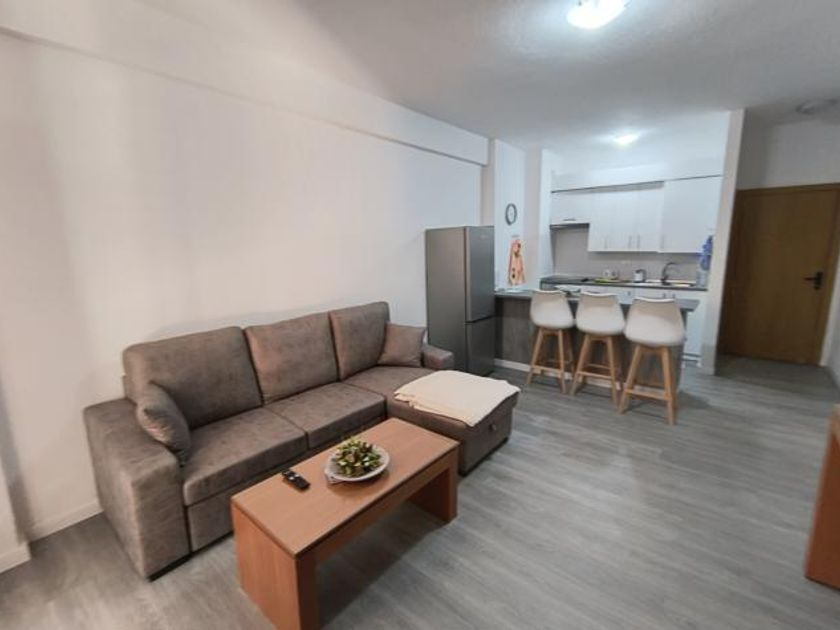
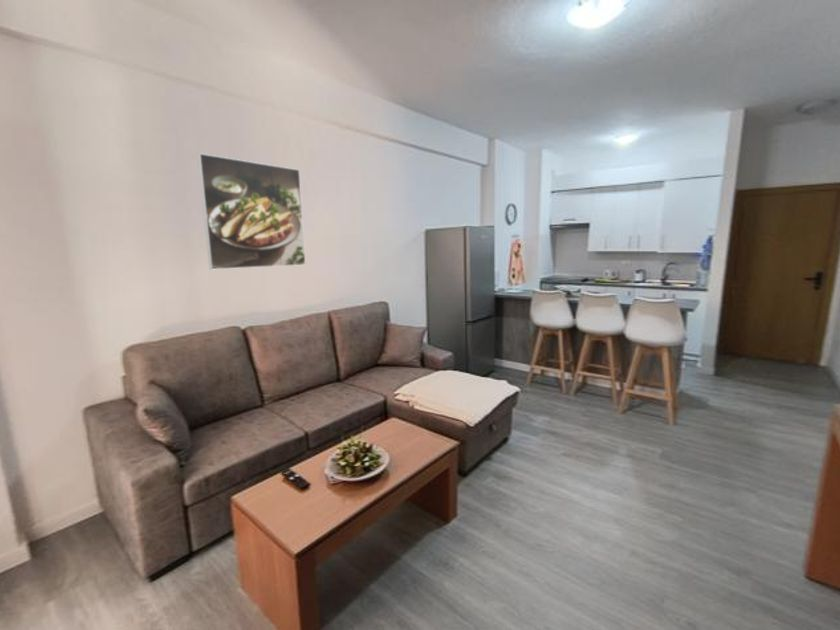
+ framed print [196,152,307,270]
